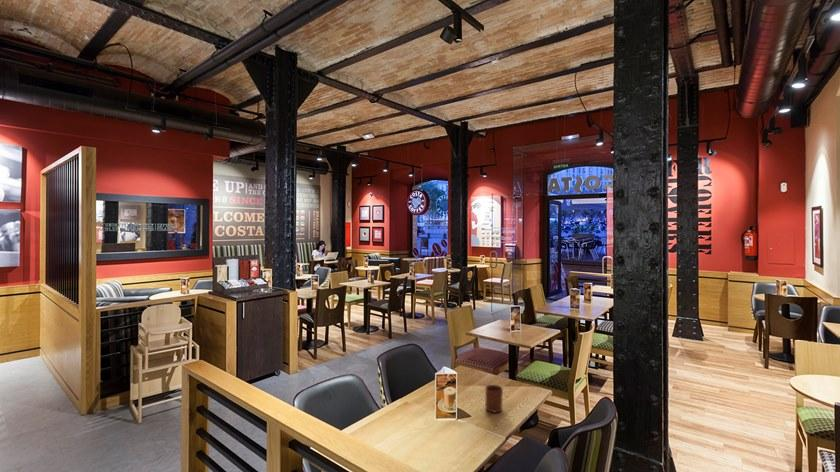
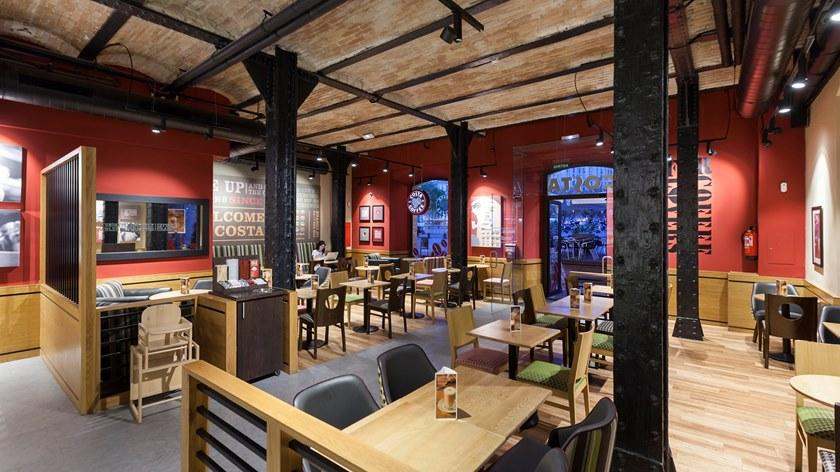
- cup [485,384,504,414]
